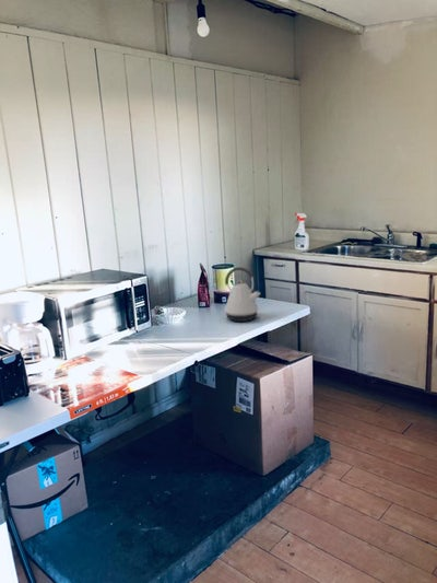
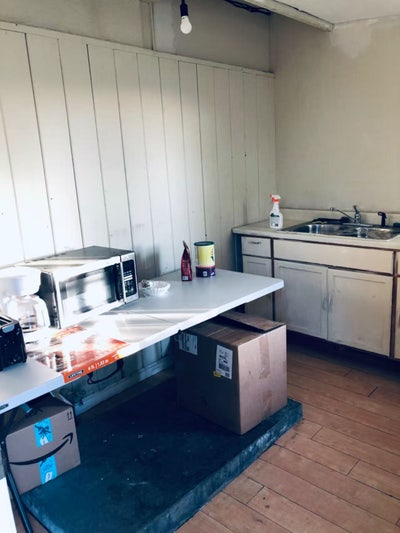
- kettle [223,266,261,323]
